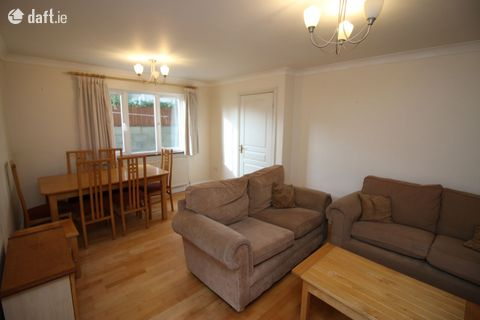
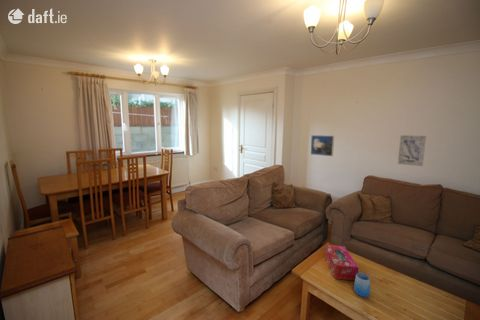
+ wall art [397,134,427,167]
+ tissue box [324,244,359,281]
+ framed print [310,134,335,157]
+ cup [353,272,371,298]
